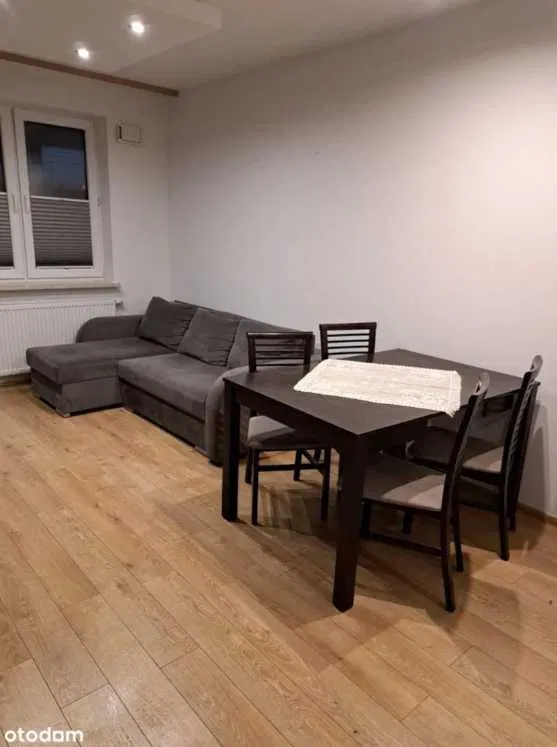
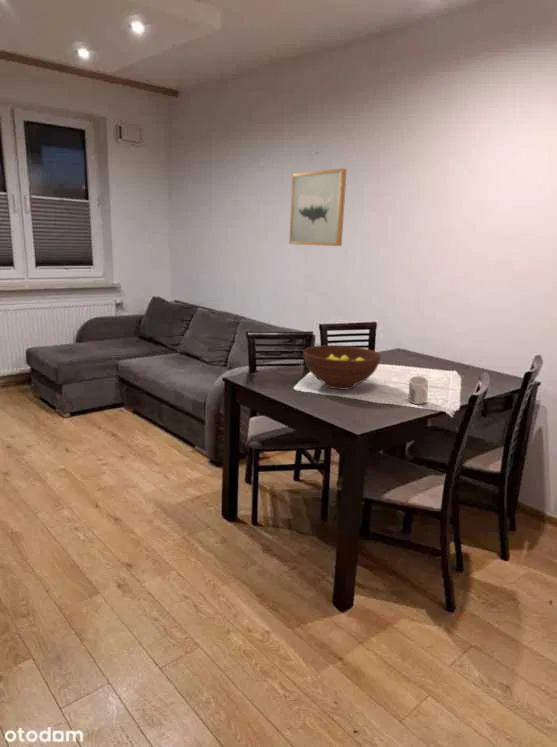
+ mug [408,375,429,405]
+ wall art [288,167,348,247]
+ fruit bowl [302,344,381,391]
